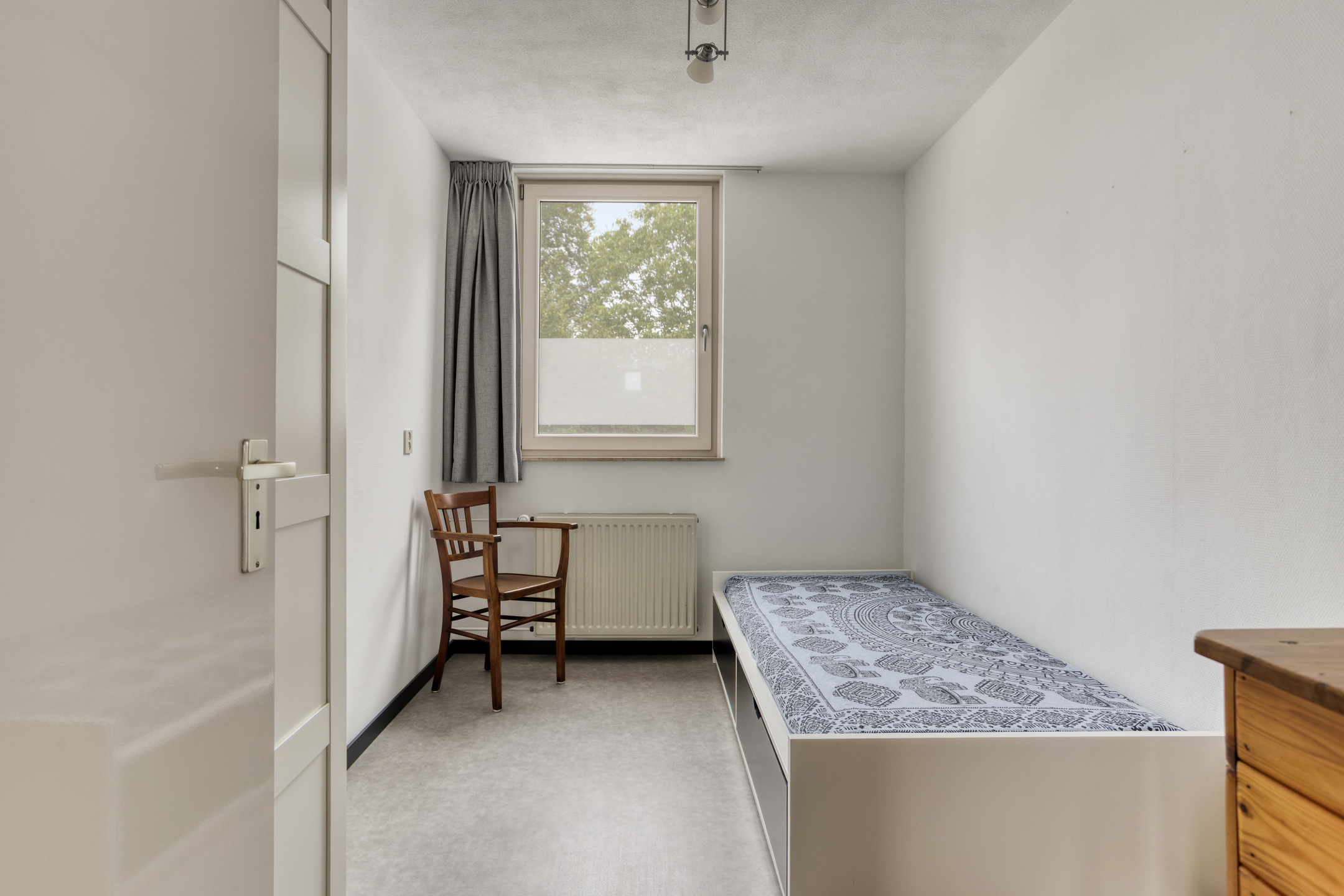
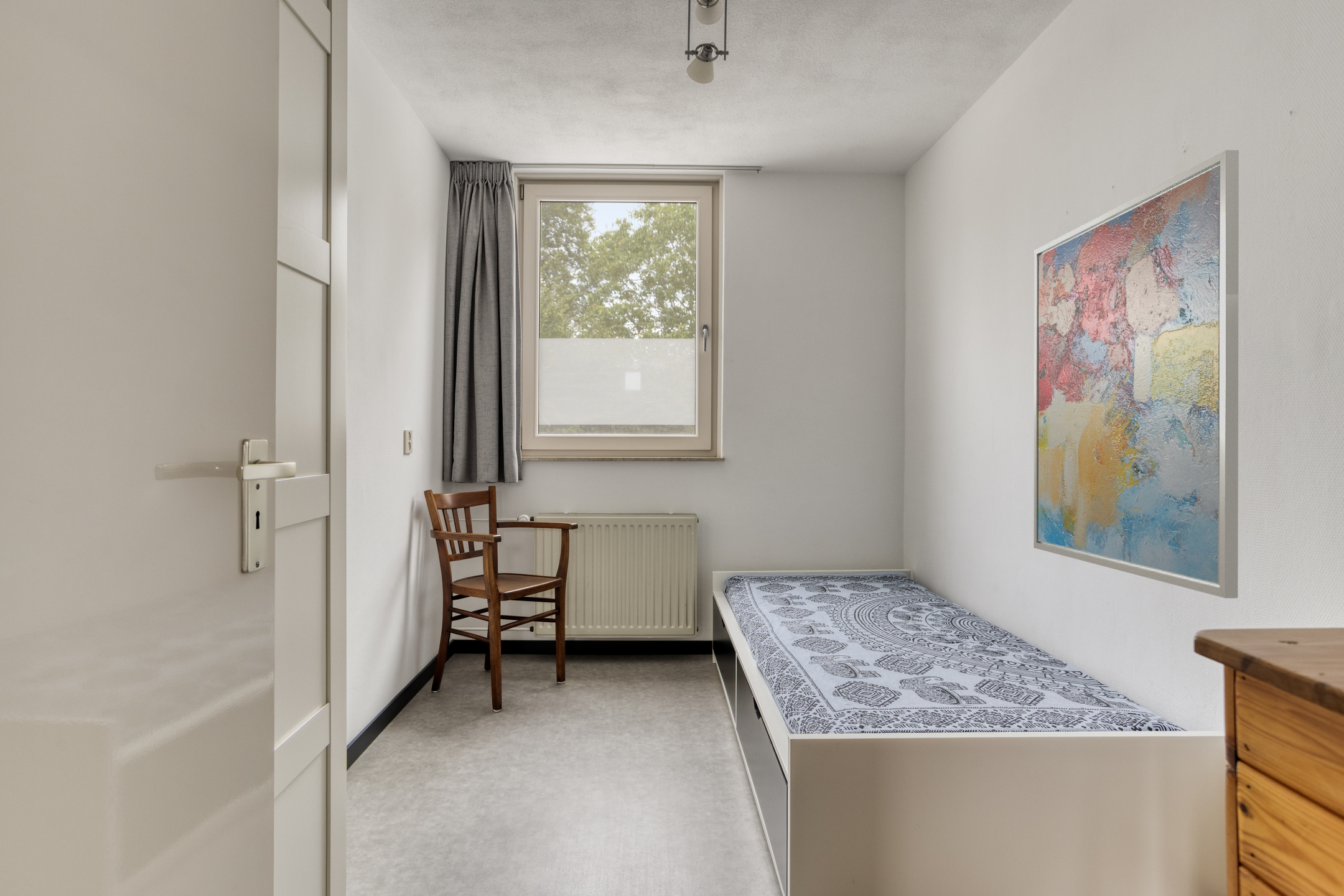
+ wall art [1033,149,1239,599]
